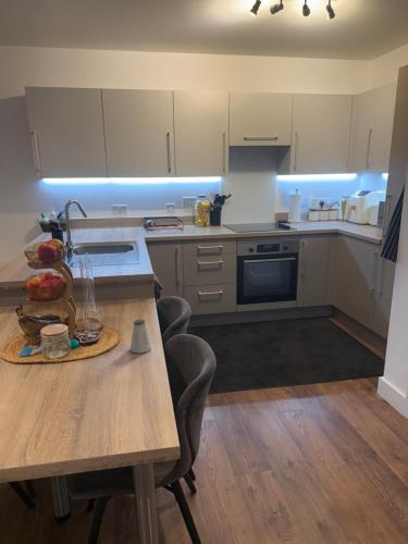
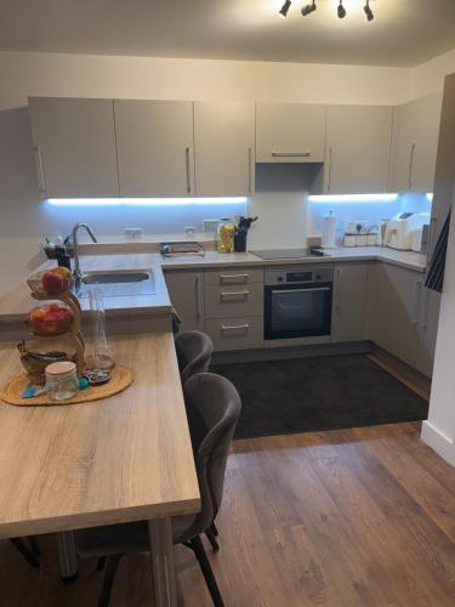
- saltshaker [129,319,152,354]
